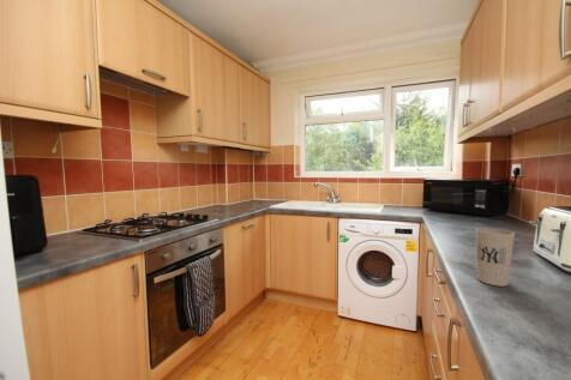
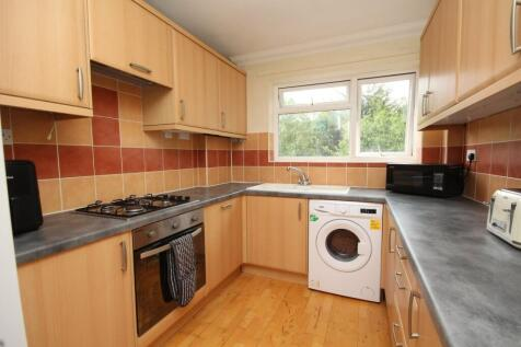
- cup [474,227,516,288]
